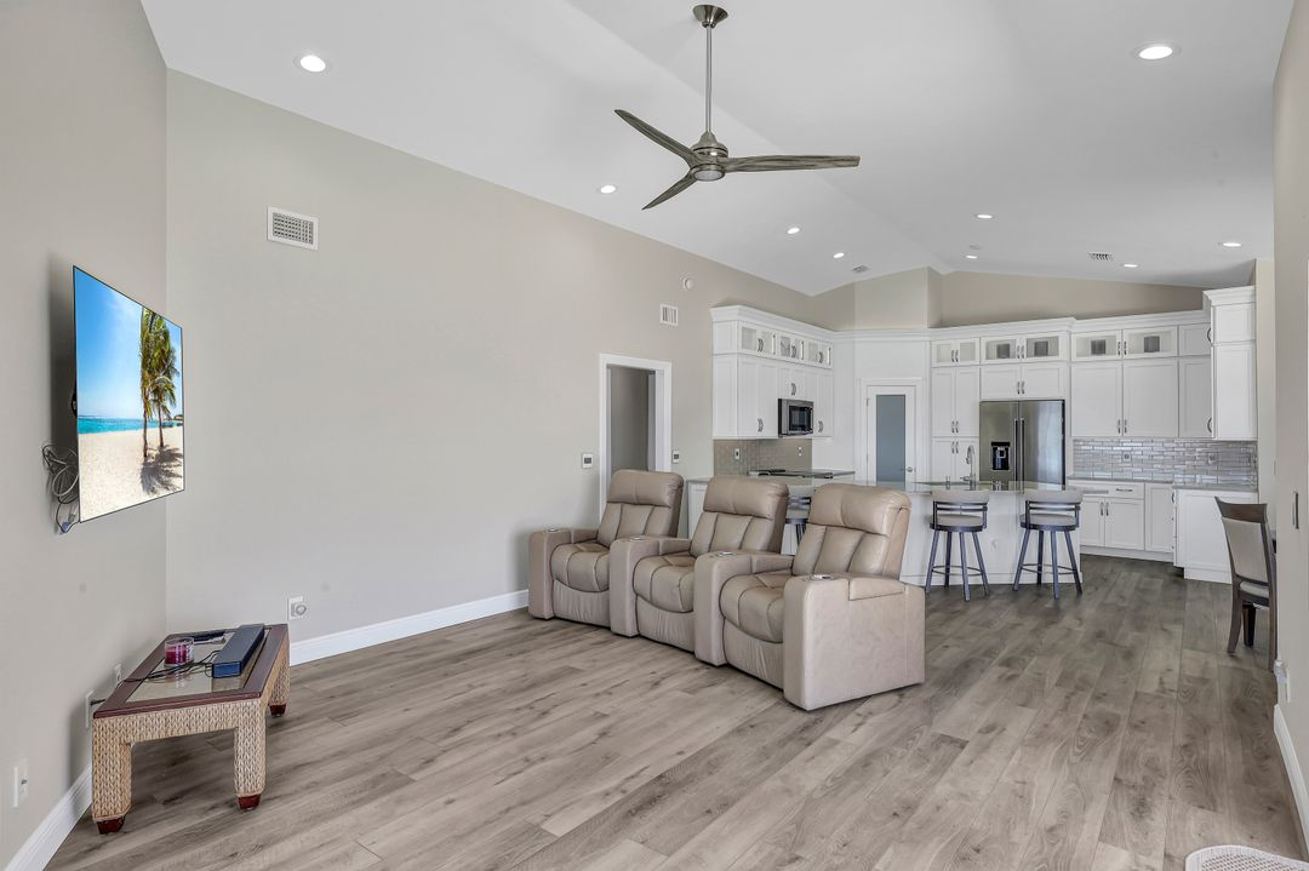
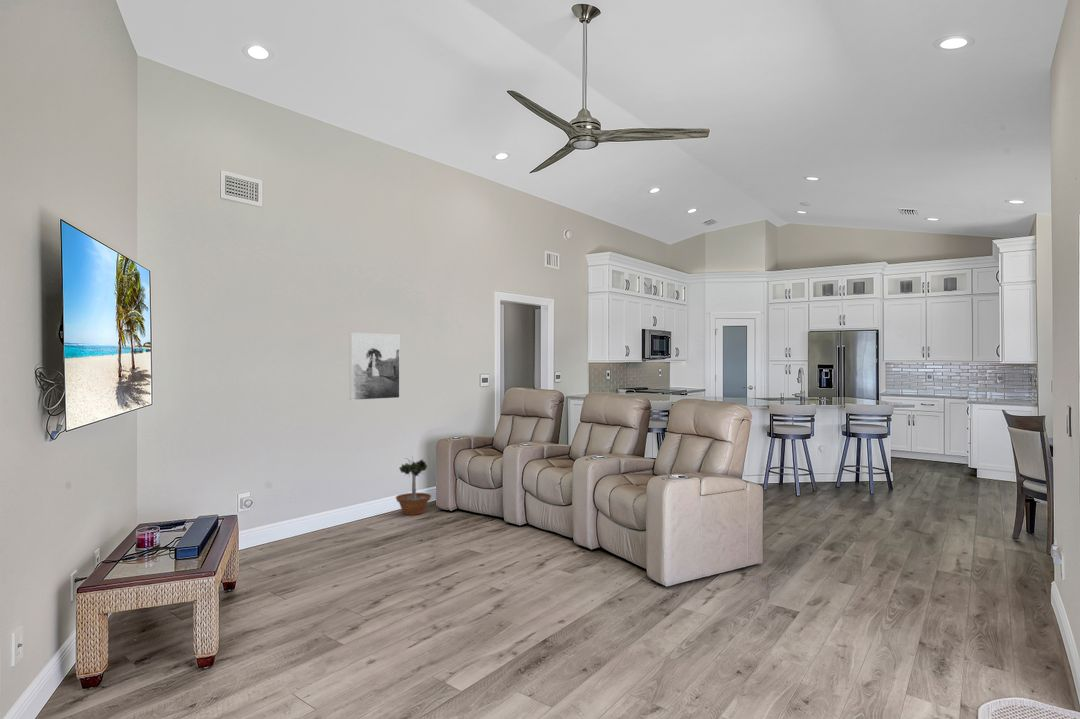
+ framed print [349,332,401,401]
+ potted tree [395,456,432,516]
